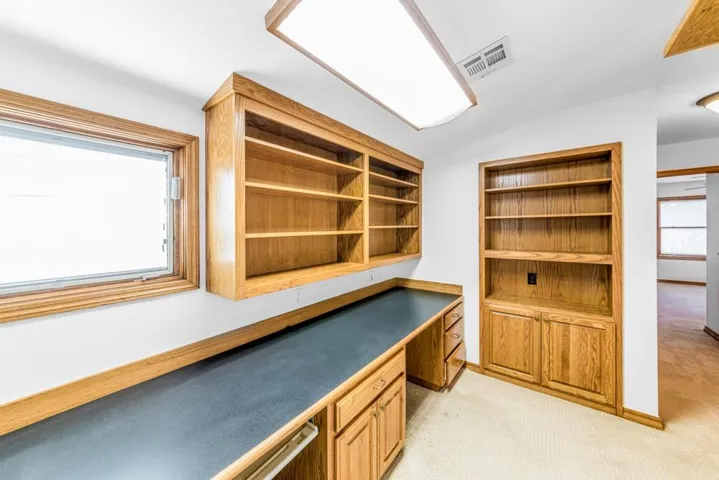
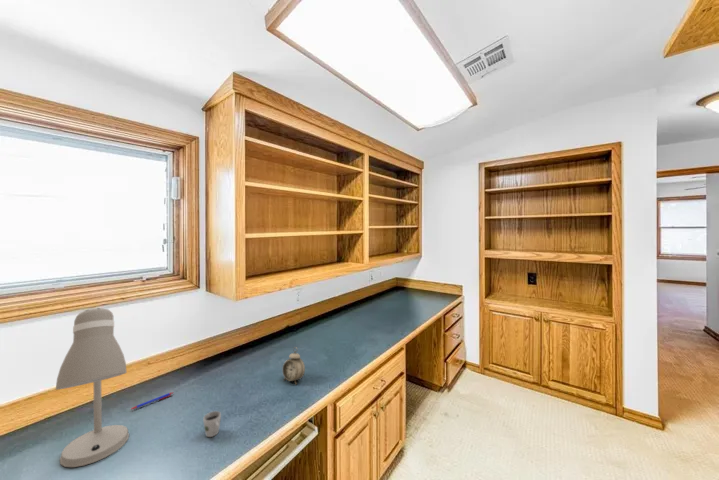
+ cup [202,410,222,438]
+ alarm clock [282,346,306,386]
+ pen [129,391,174,411]
+ desk lamp [55,307,130,468]
